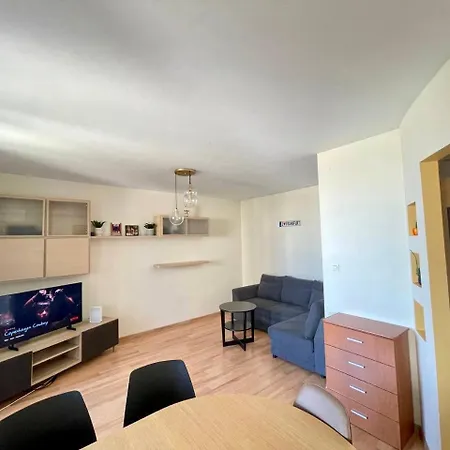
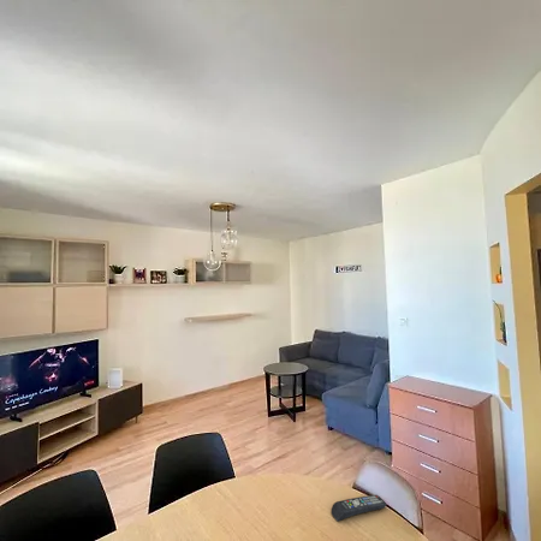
+ remote control [331,494,387,522]
